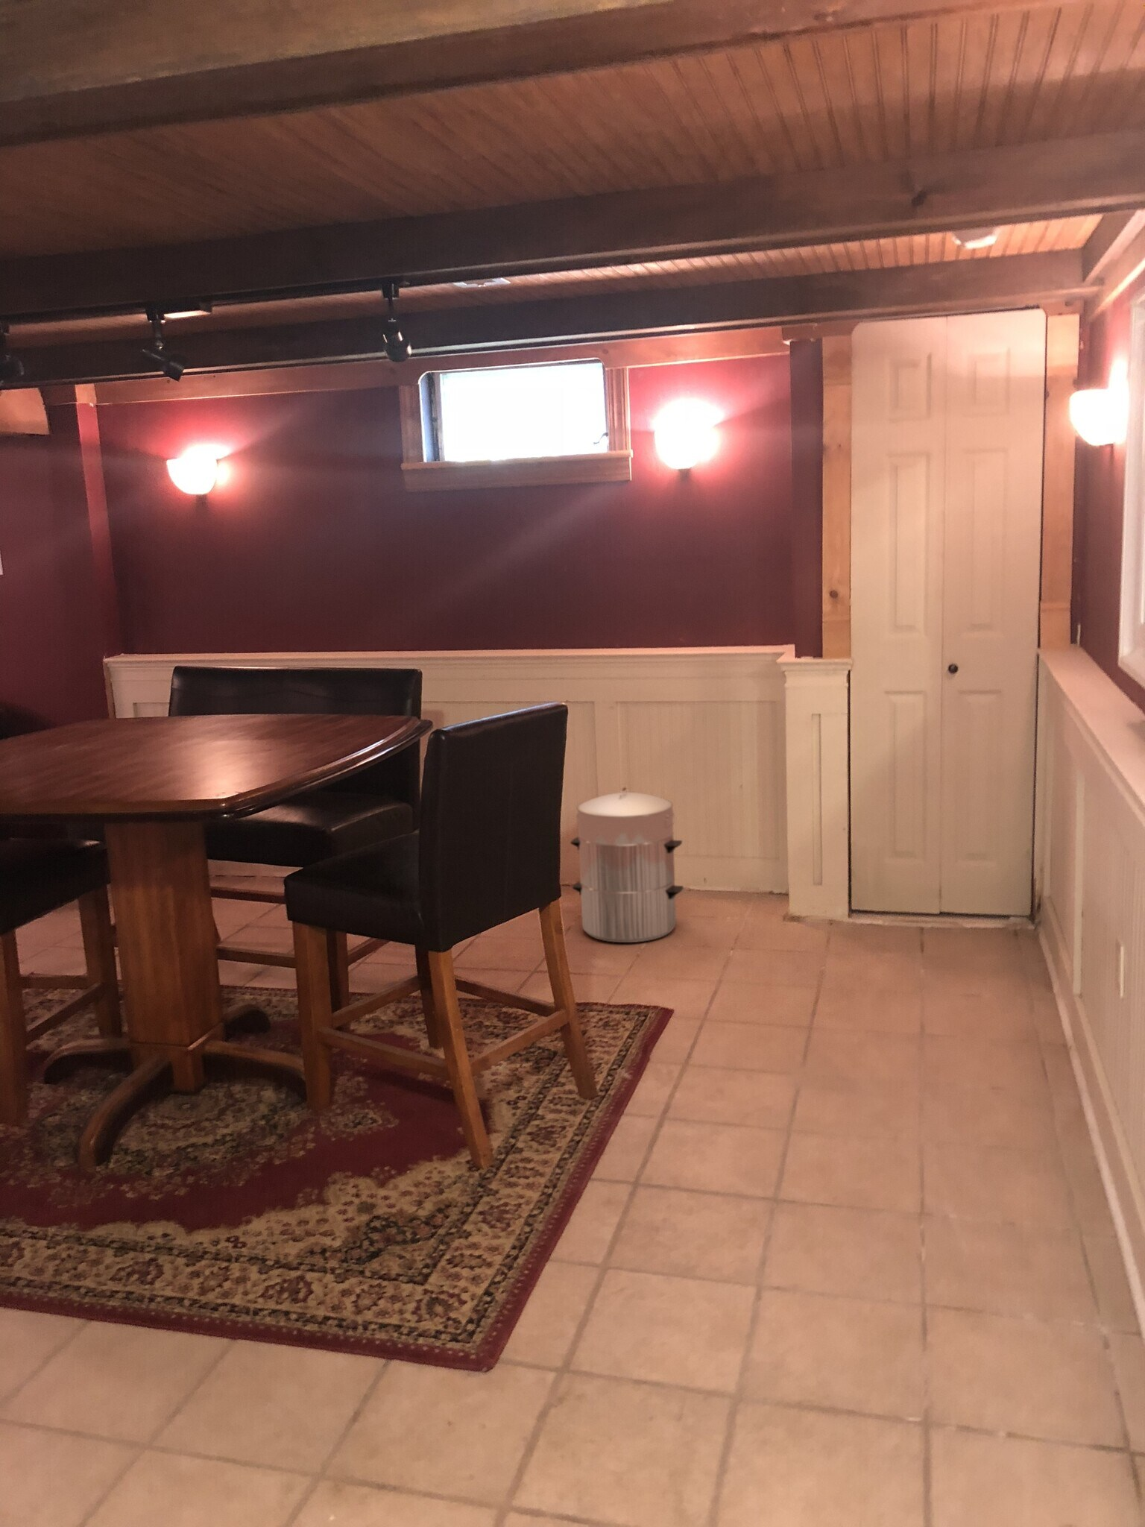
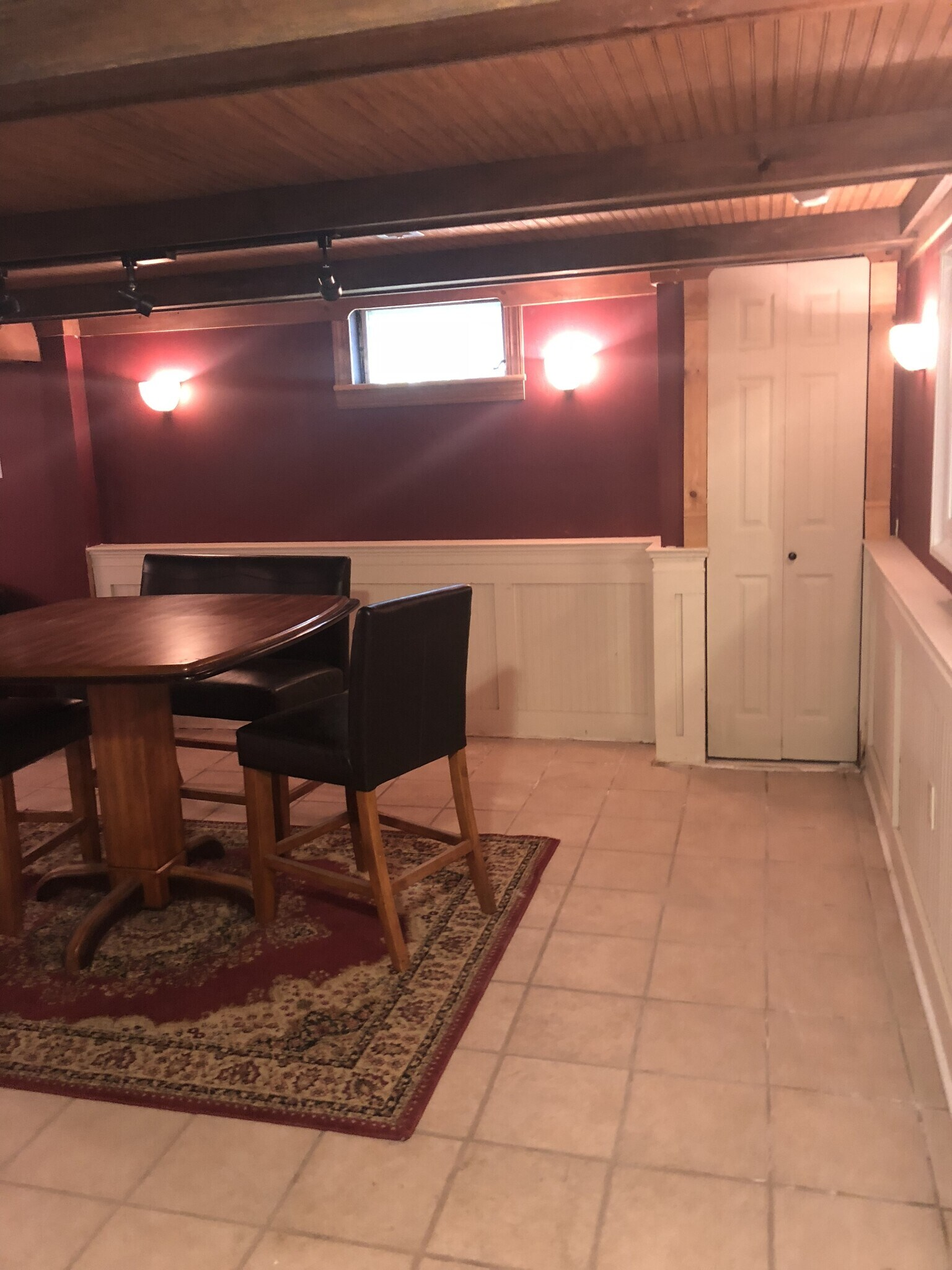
- waste bin [570,786,684,943]
